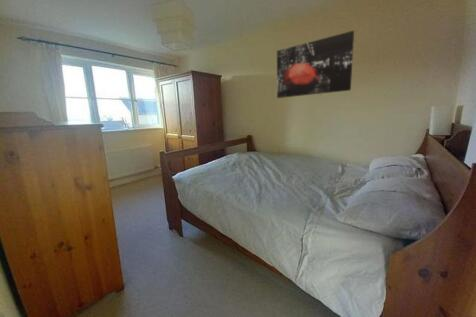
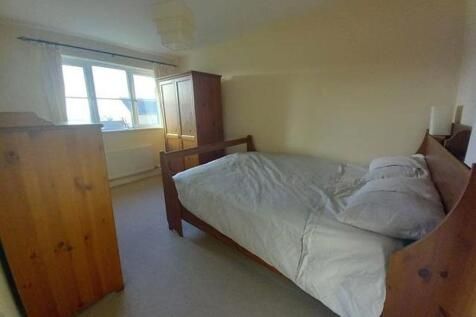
- wall art [276,30,355,99]
